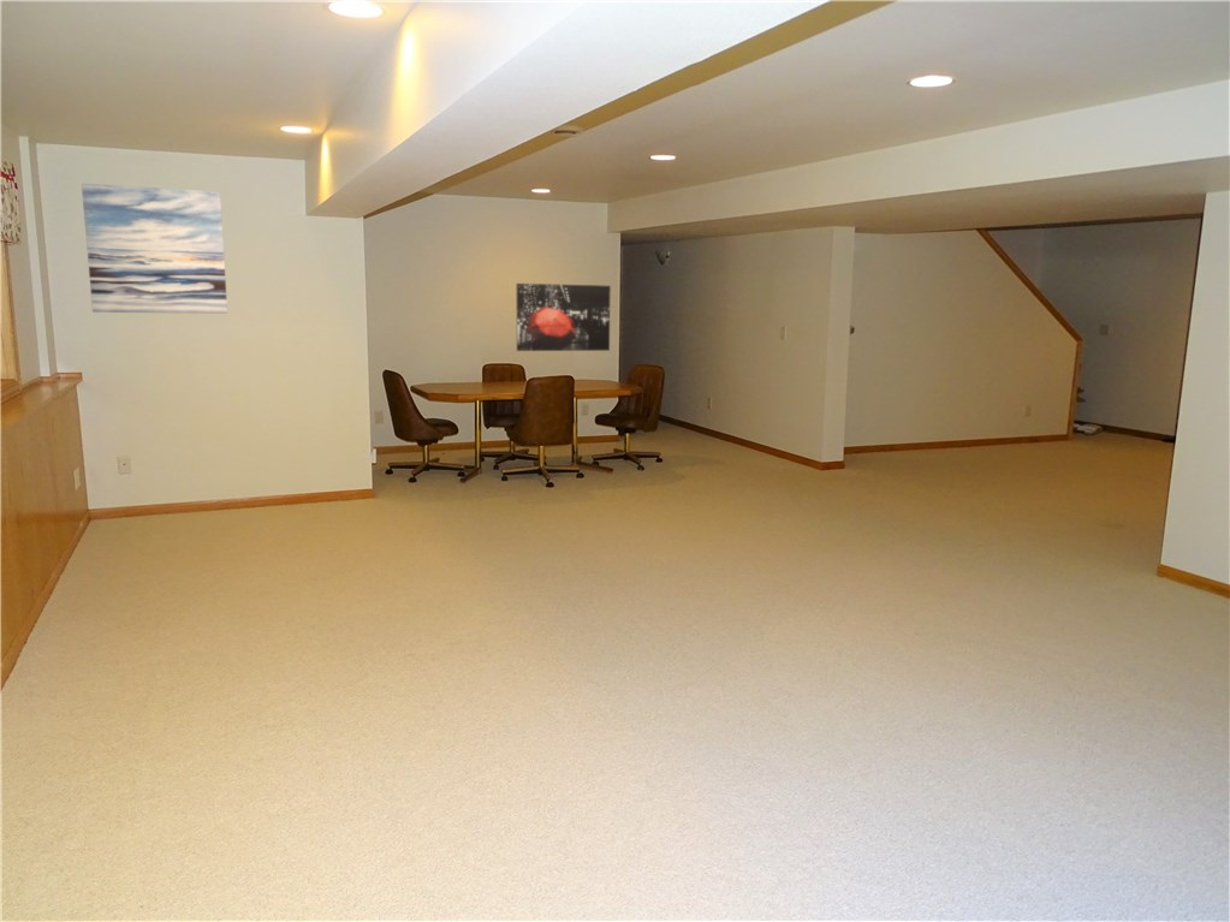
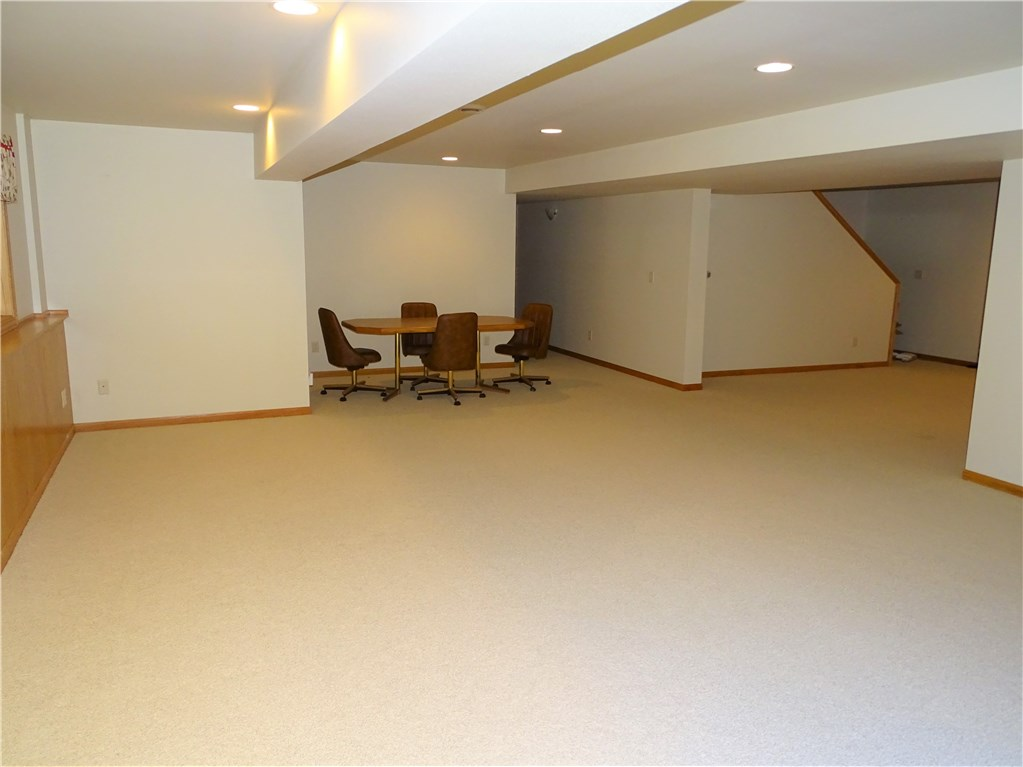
- wall art [516,282,612,352]
- wall art [81,183,228,315]
